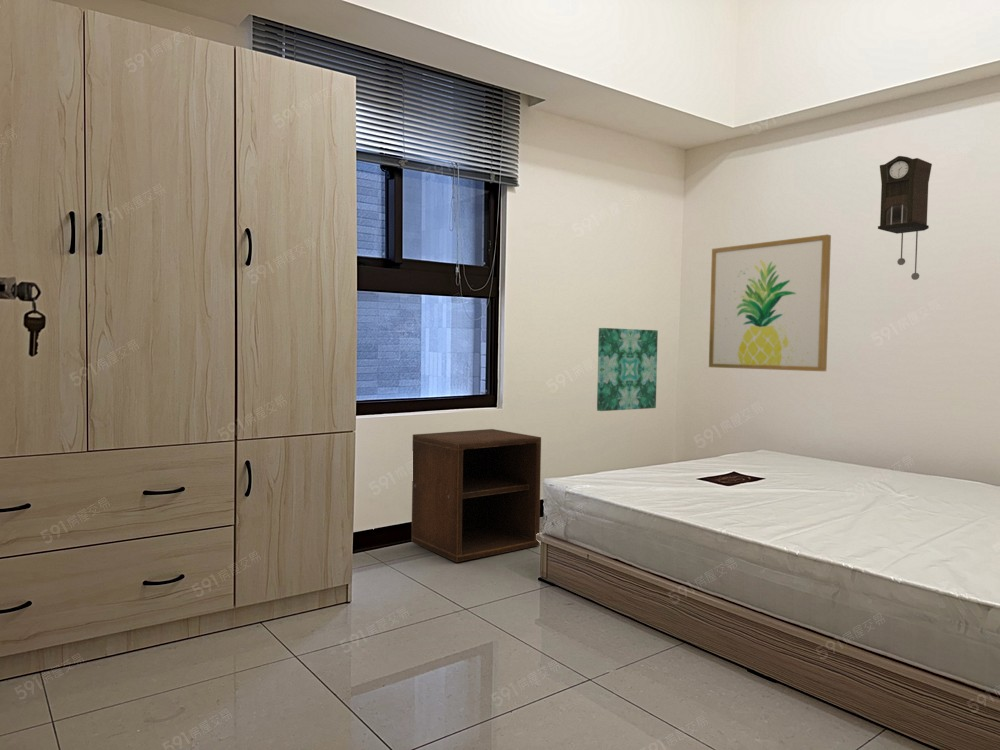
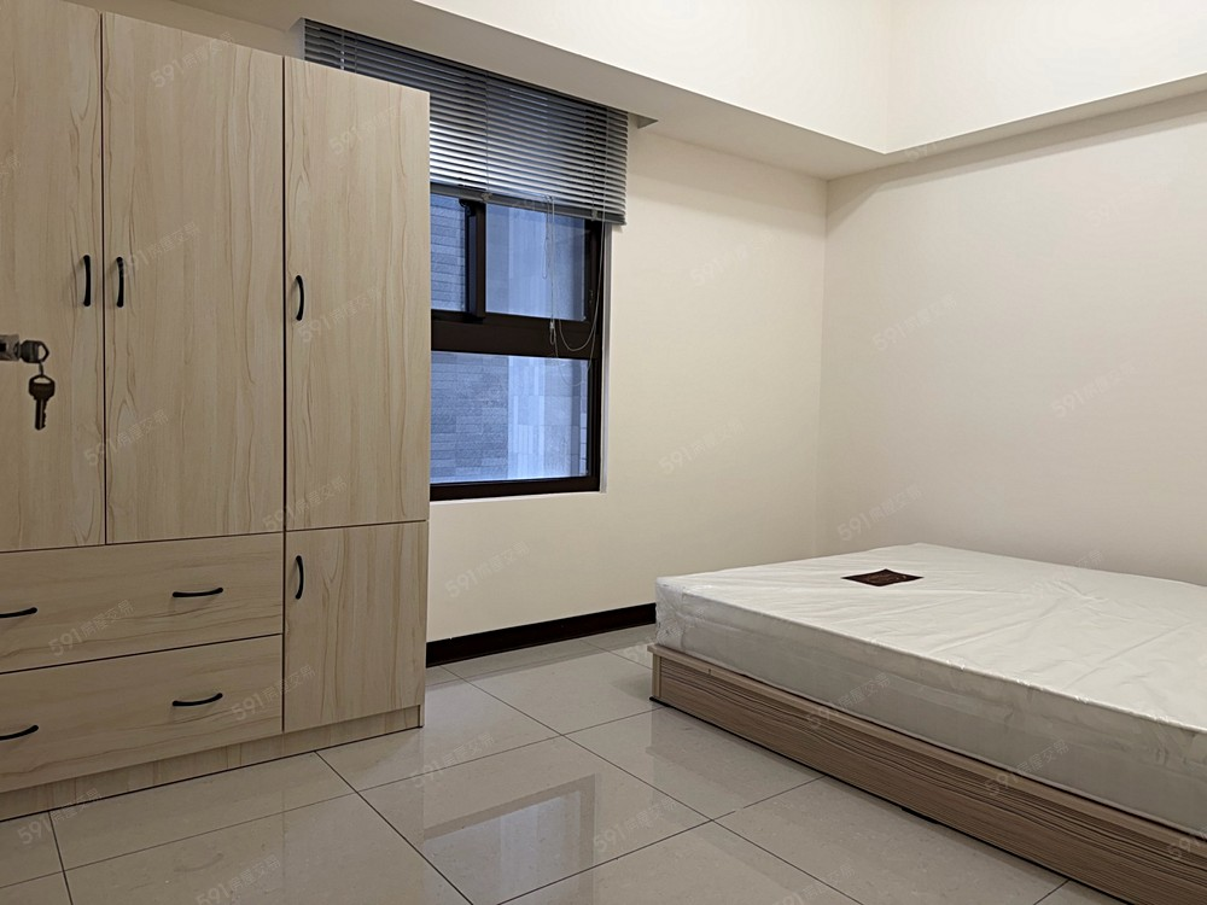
- wall art [596,327,659,412]
- nightstand [410,428,542,563]
- wall art [708,233,832,372]
- pendulum clock [877,155,933,281]
